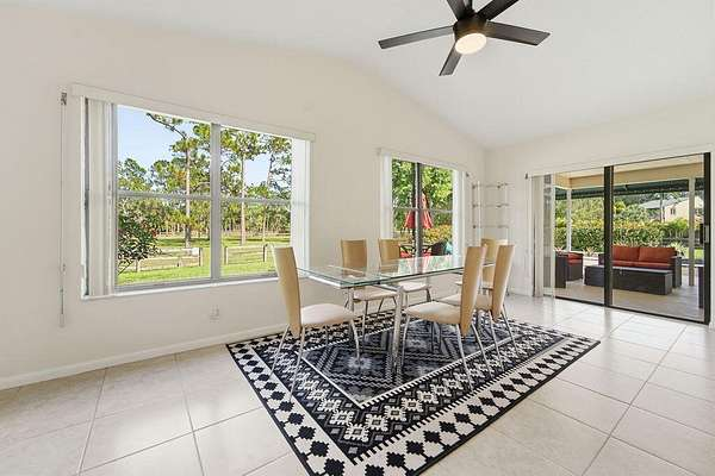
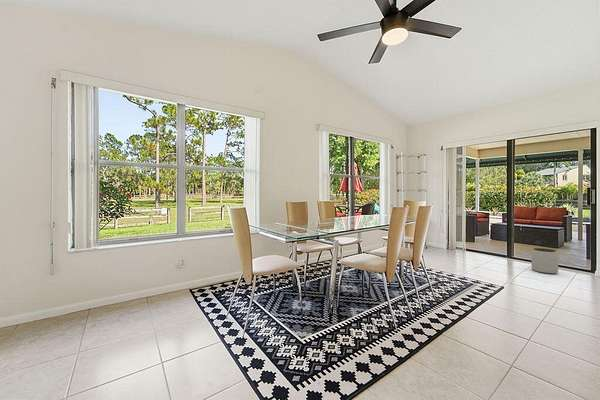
+ plant pot [531,247,559,275]
